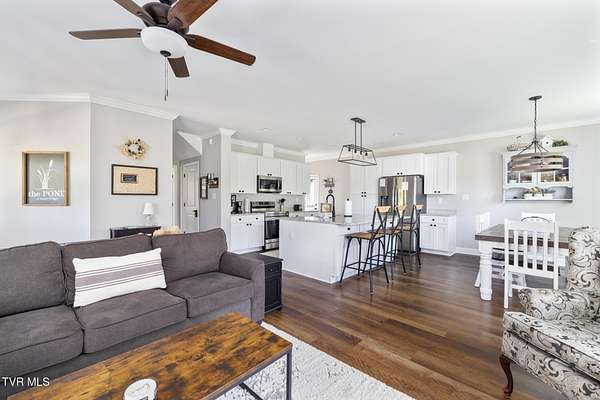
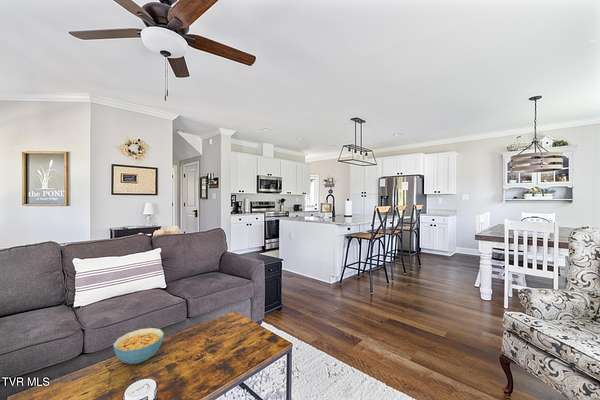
+ cereal bowl [112,327,165,365]
